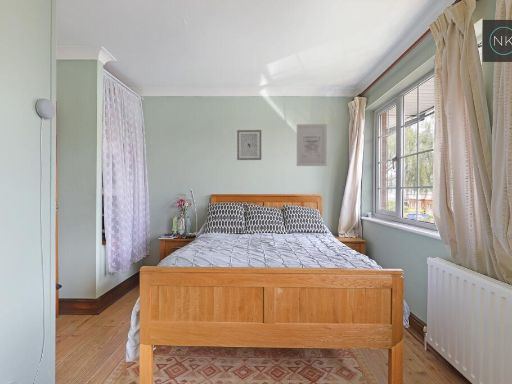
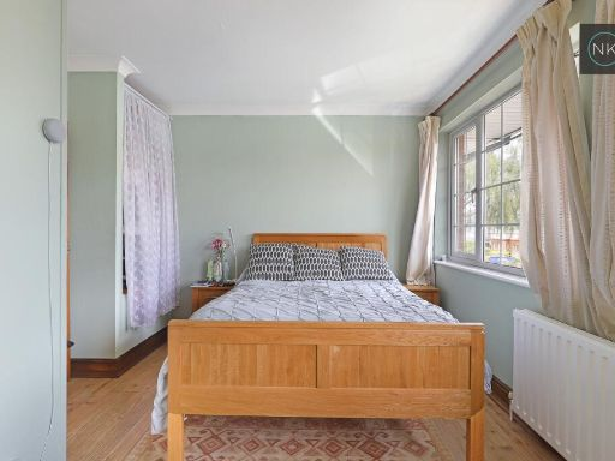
- wall art [236,129,262,161]
- wall art [296,123,328,167]
